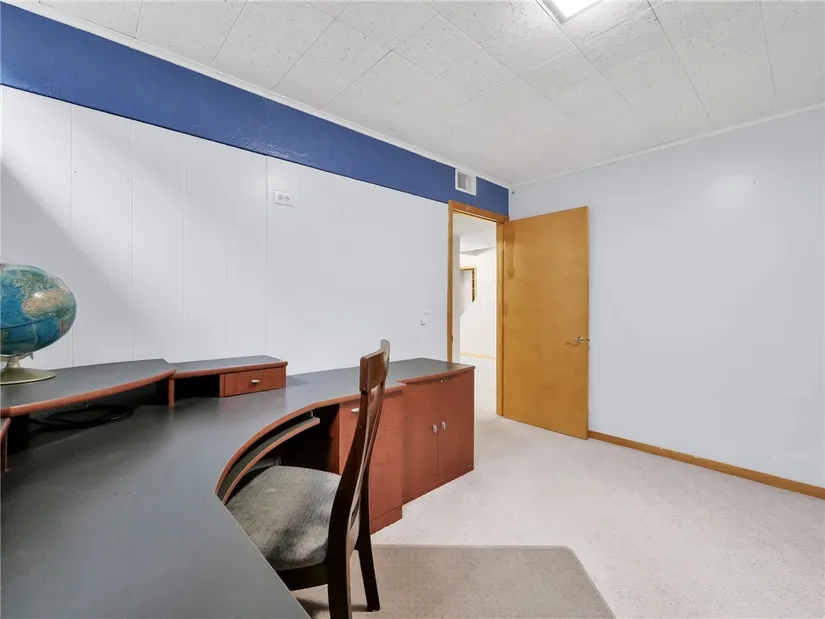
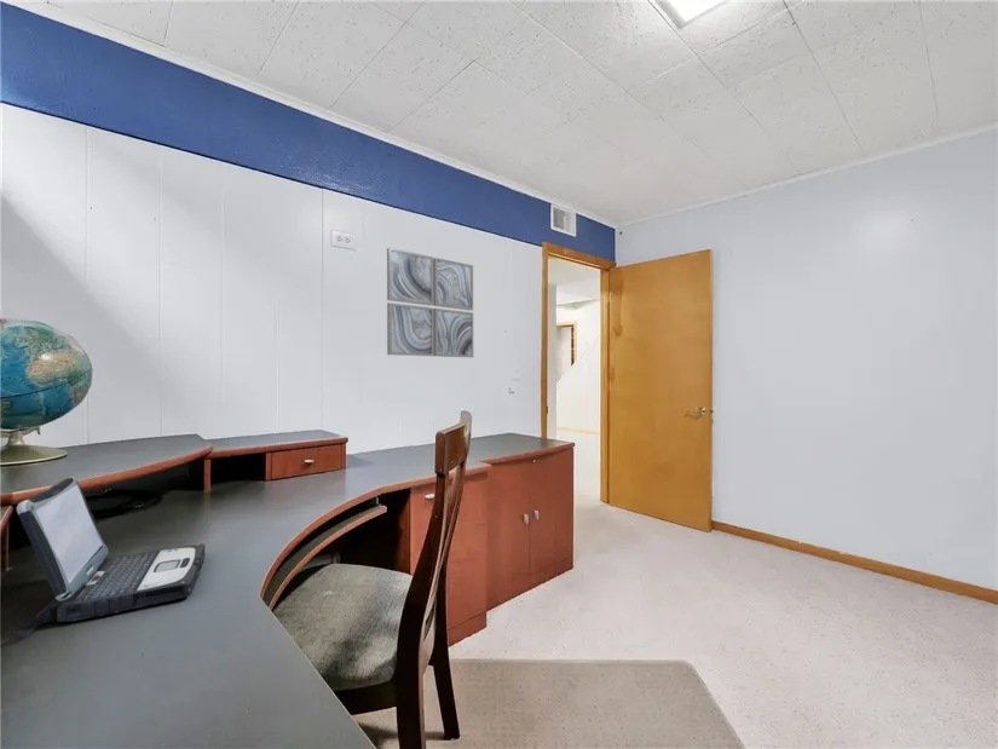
+ laptop [12,476,207,639]
+ wall art [386,247,474,358]
